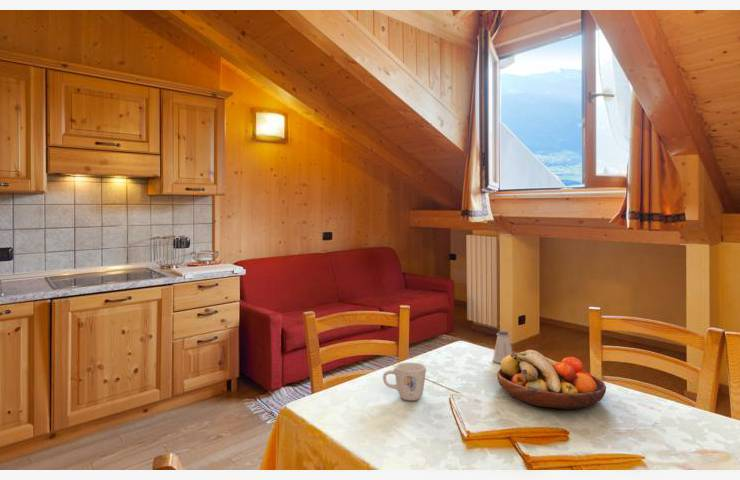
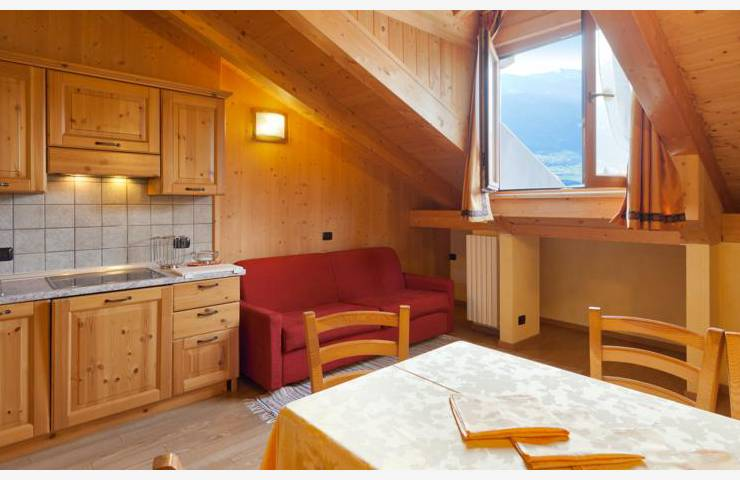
- saltshaker [492,330,514,364]
- fruit bowl [496,349,607,410]
- mug [382,362,427,402]
